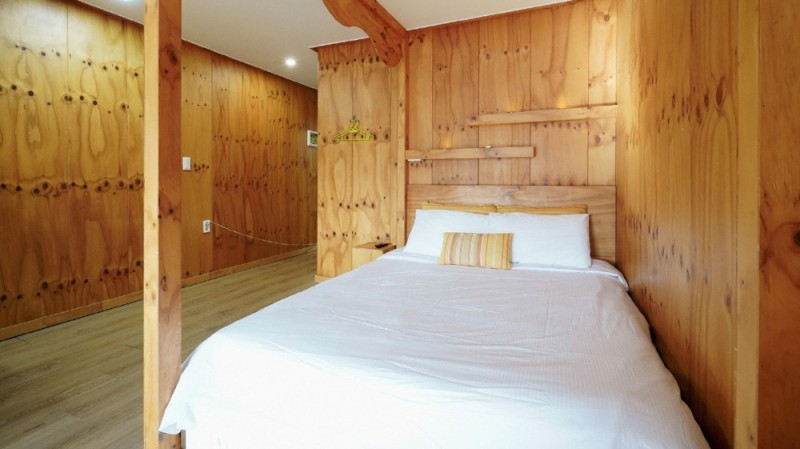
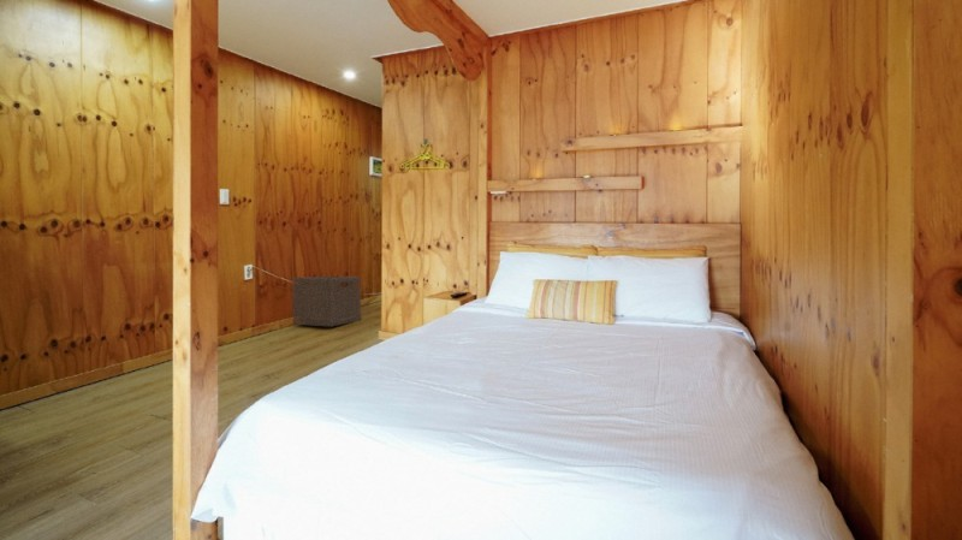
+ storage basket [291,275,362,328]
